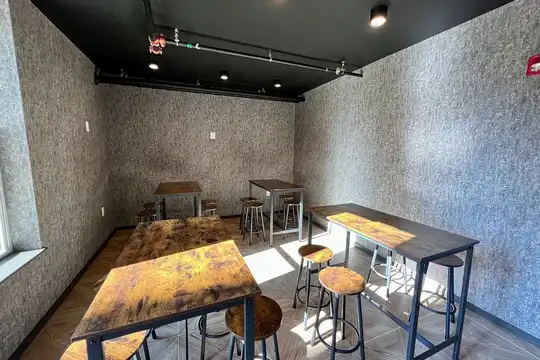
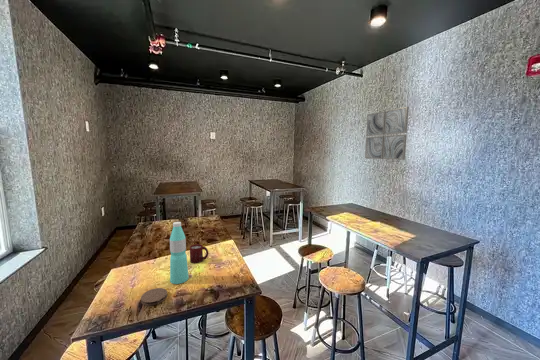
+ coaster [140,287,168,307]
+ water bottle [169,221,190,285]
+ wall art [364,106,410,161]
+ cup [189,243,209,264]
